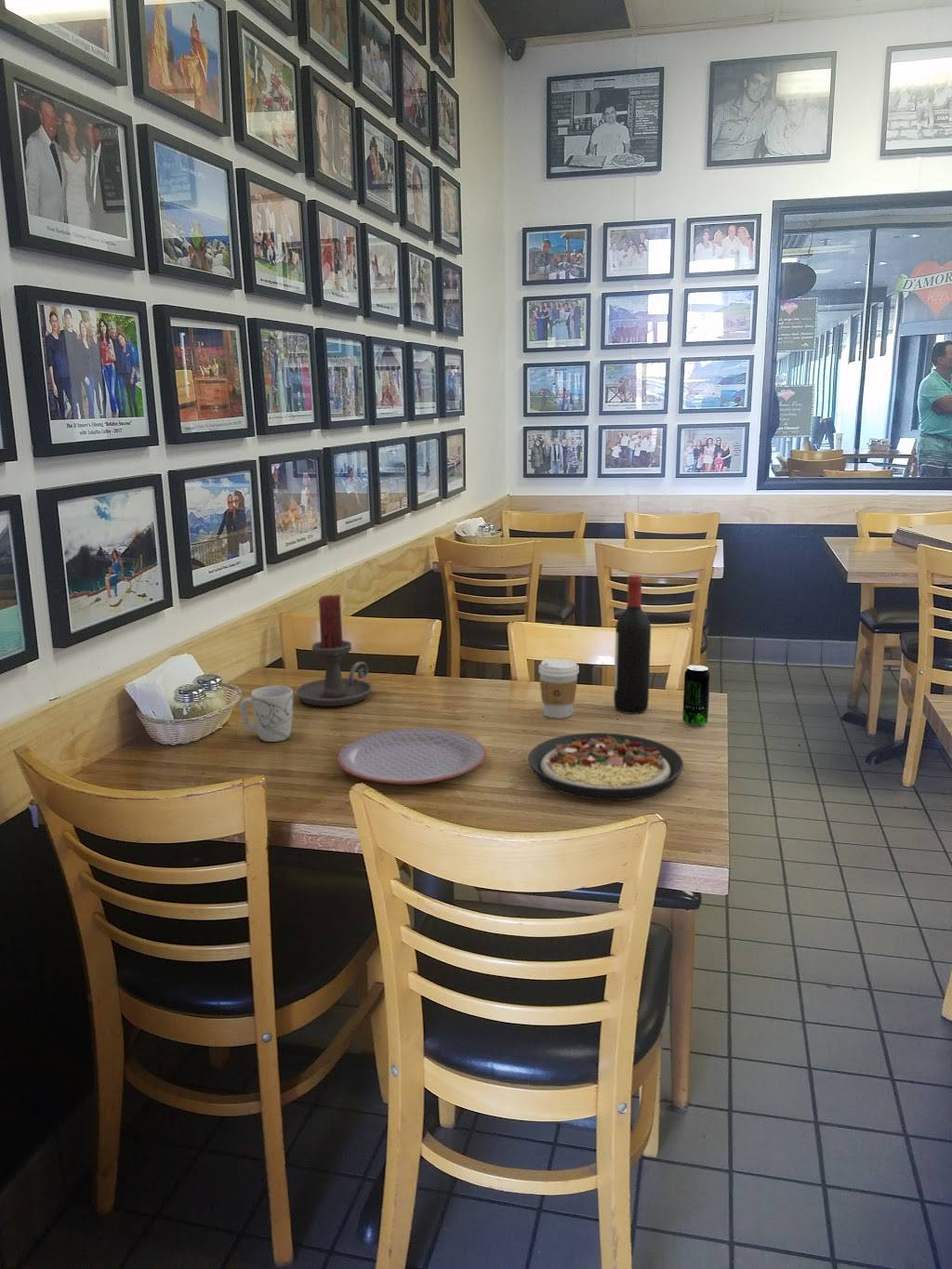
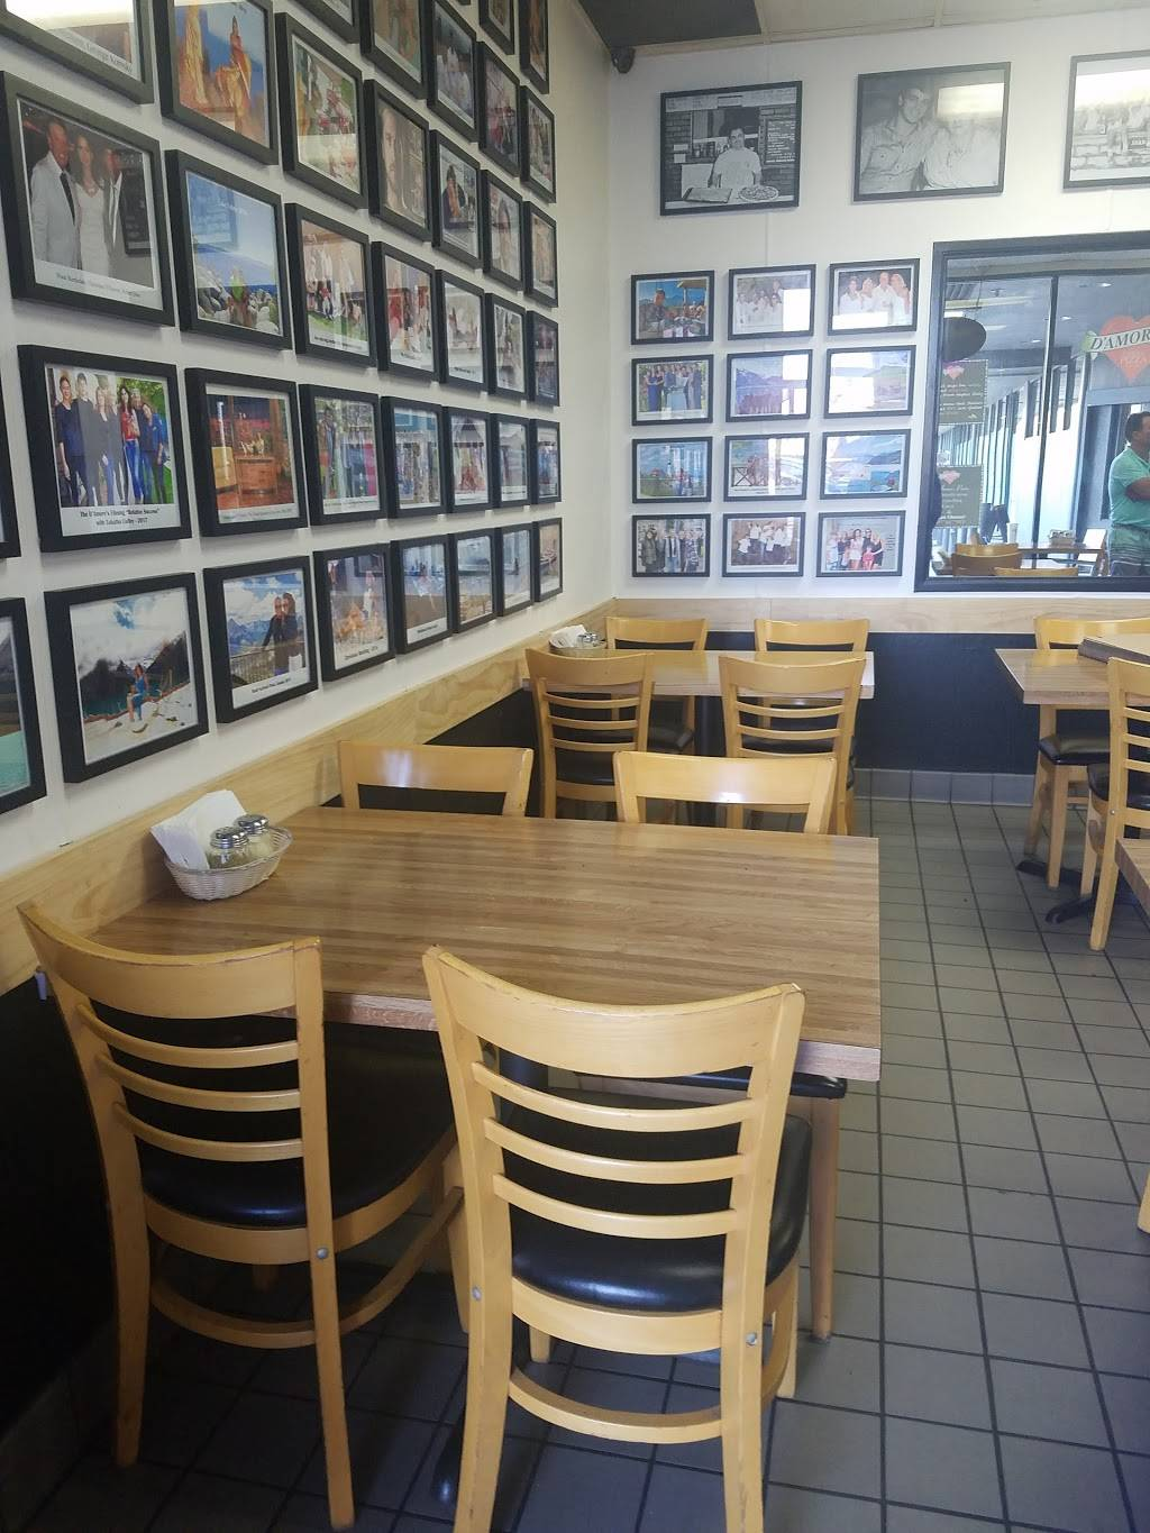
- plate [337,727,486,786]
- coffee cup [537,658,580,720]
- beverage can [681,664,711,727]
- candle holder [295,593,373,707]
- mug [239,684,294,743]
- wine bottle [613,574,652,715]
- plate [527,732,685,801]
